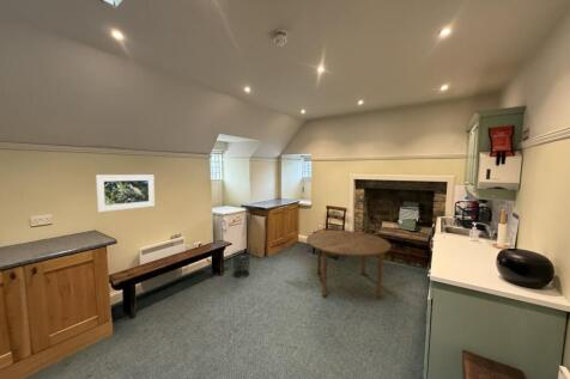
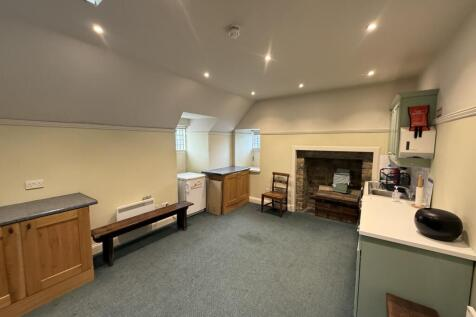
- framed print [95,173,156,213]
- dining table [305,230,392,300]
- waste bin [230,249,253,279]
